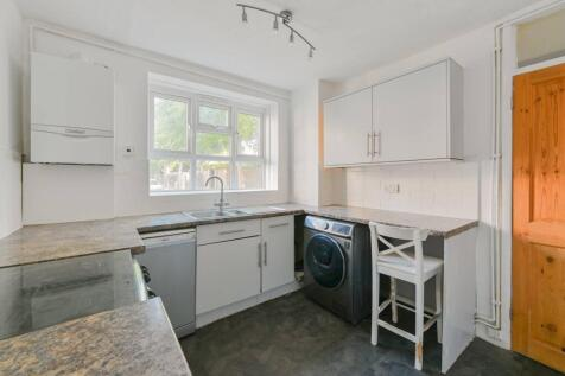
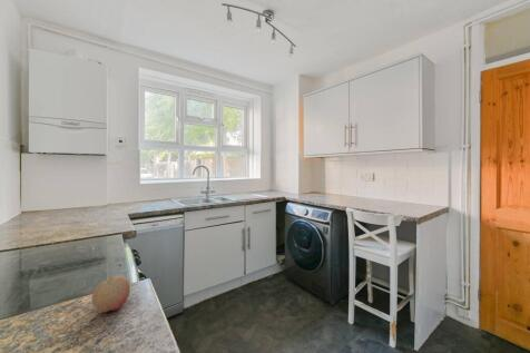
+ fruit [91,274,131,313]
